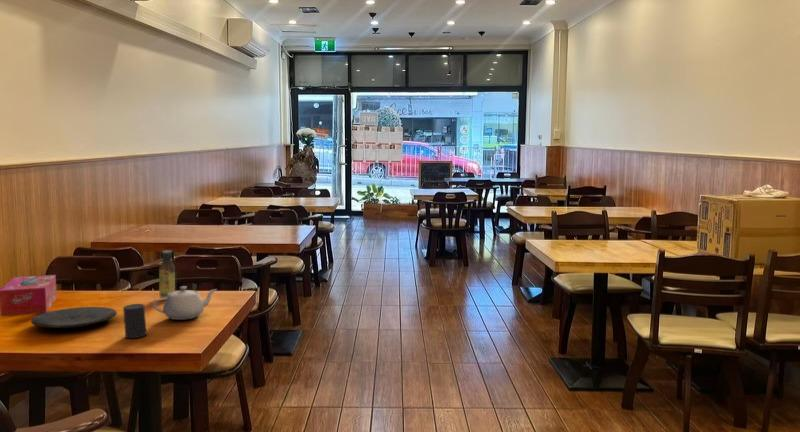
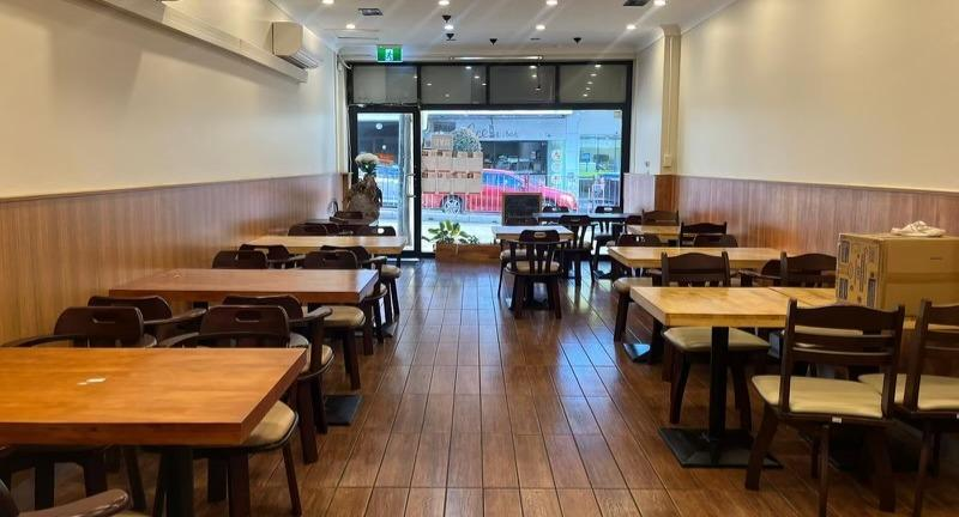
- tissue box [0,274,58,317]
- teapot [151,285,218,321]
- cup [122,303,148,339]
- sauce bottle [158,250,176,298]
- plate [30,306,118,329]
